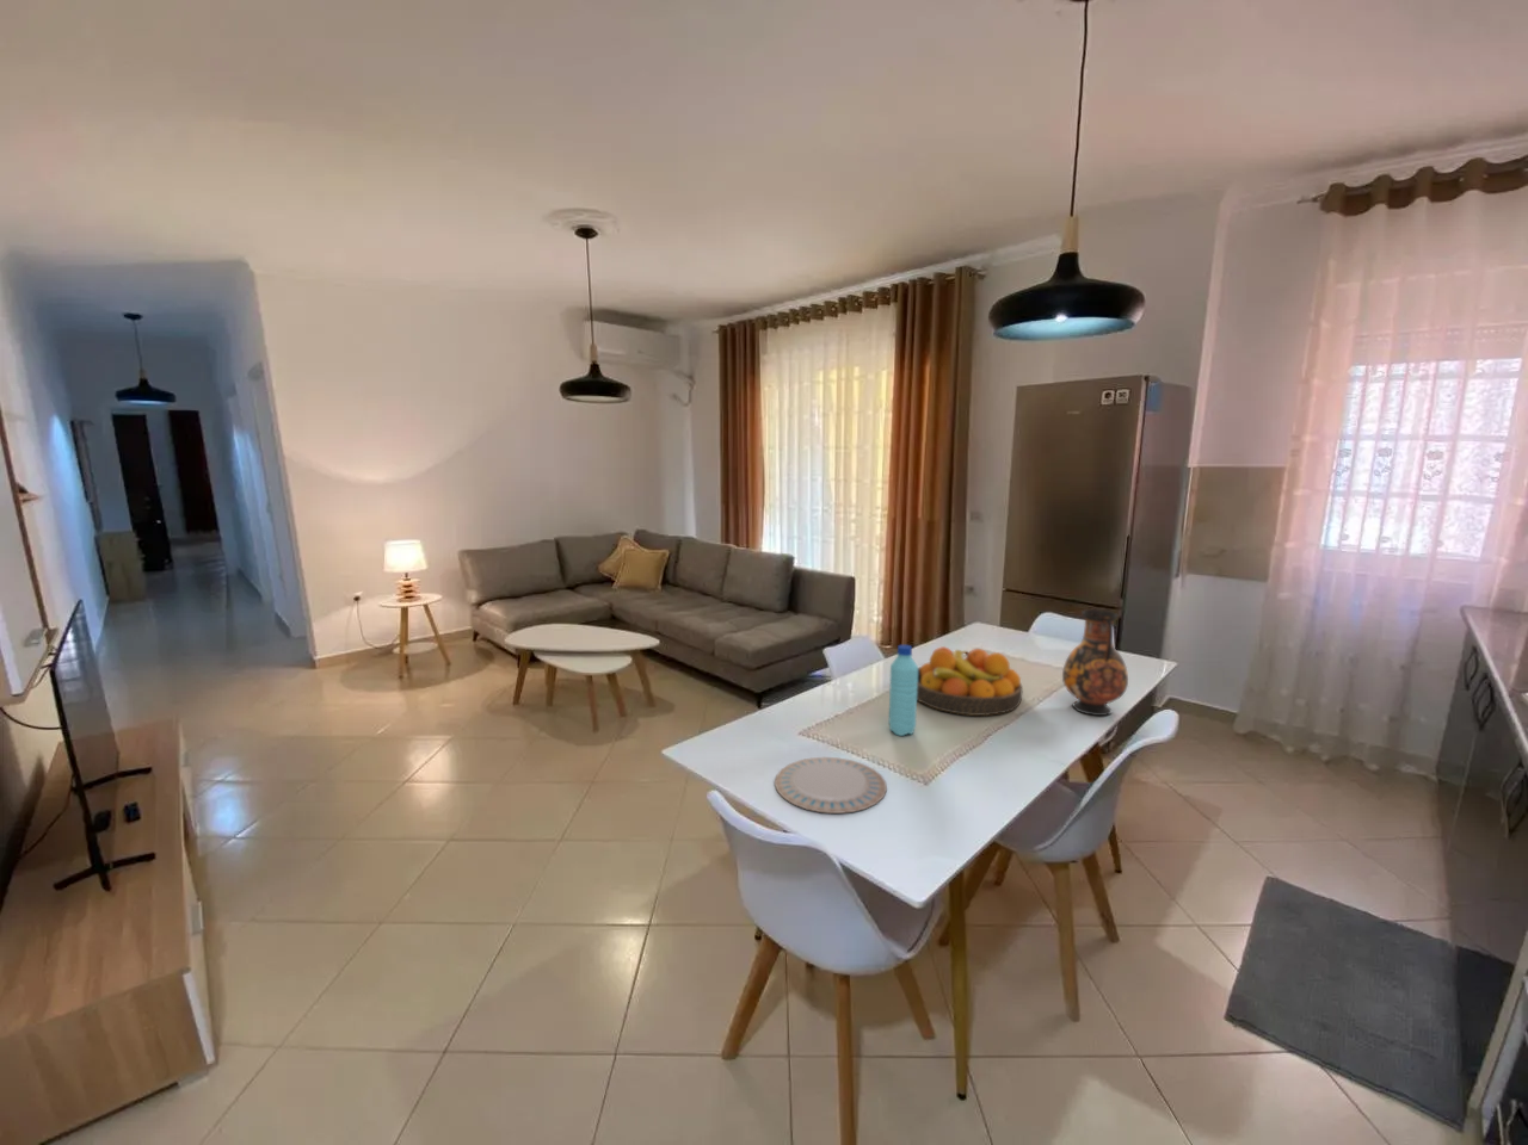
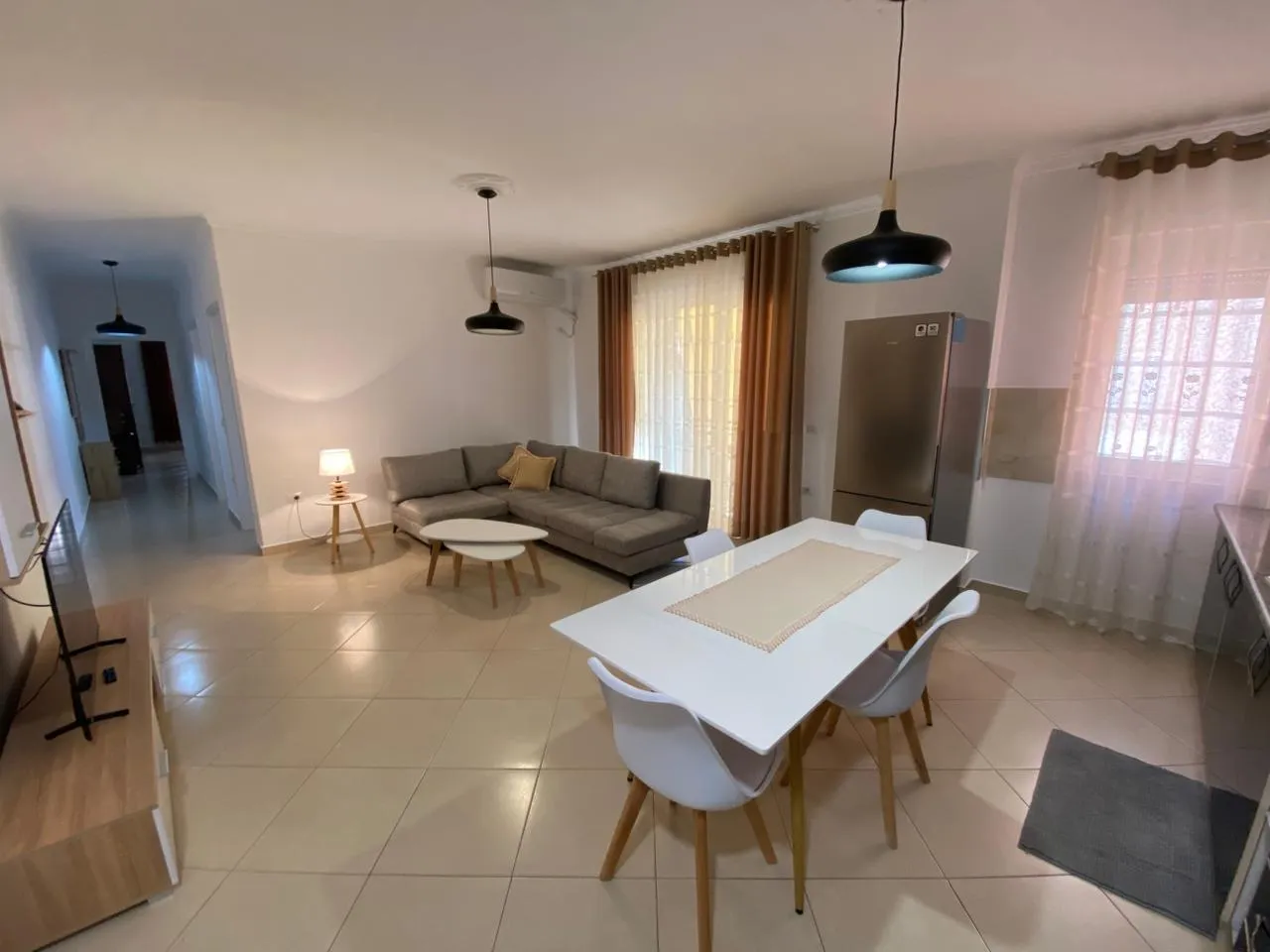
- water bottle [887,643,919,737]
- vase [1061,609,1130,717]
- fruit bowl [917,645,1024,717]
- chinaware [774,757,888,814]
